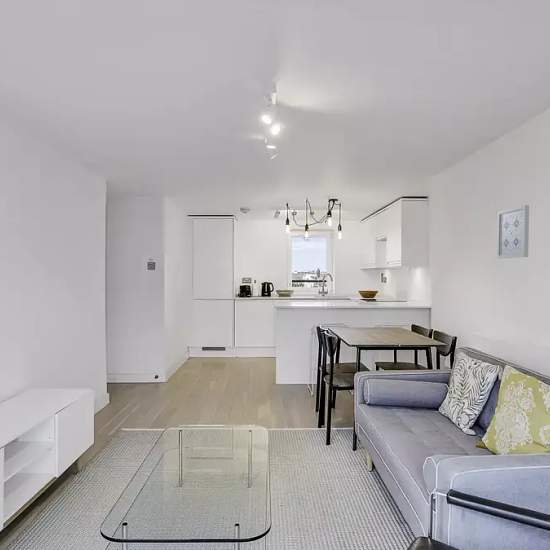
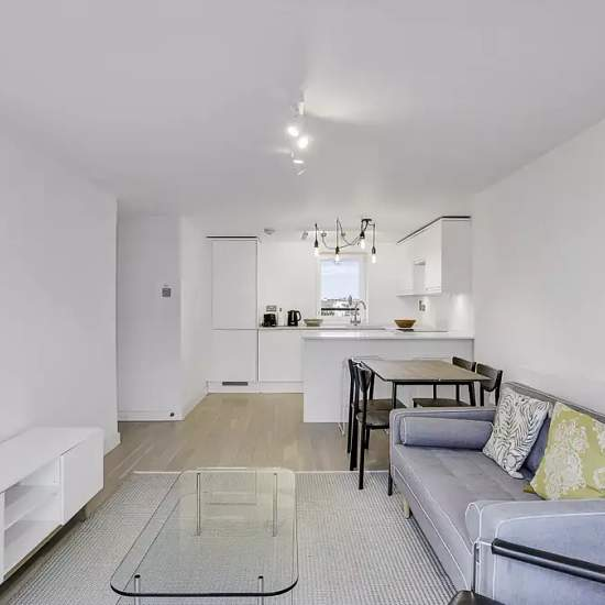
- wall art [496,204,530,259]
